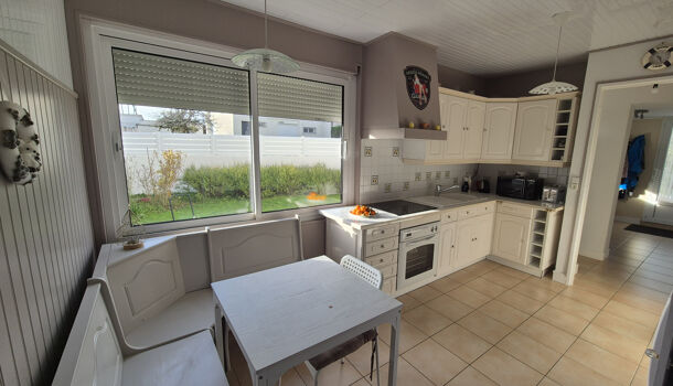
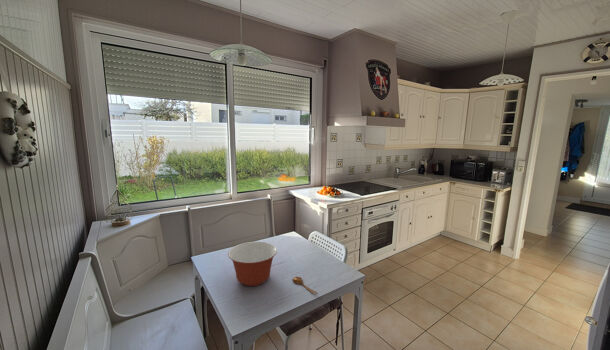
+ mixing bowl [227,241,278,287]
+ spoon [292,276,319,295]
